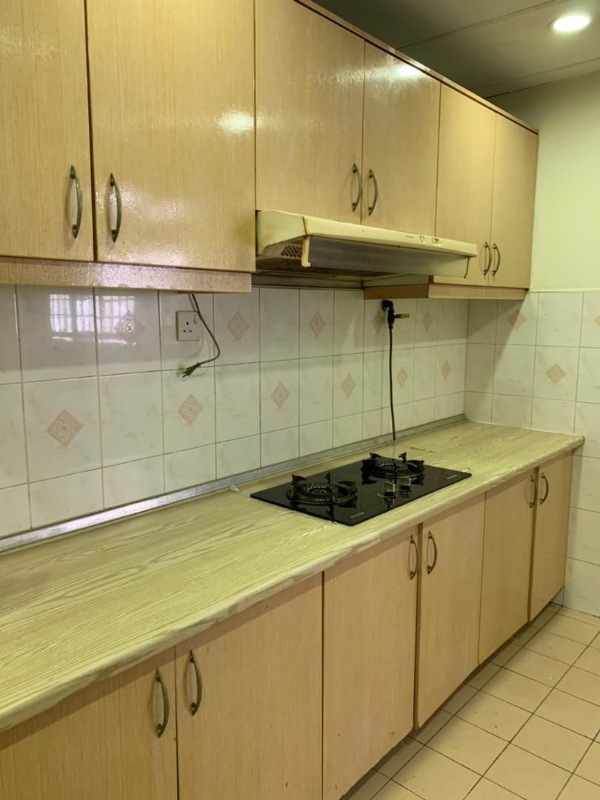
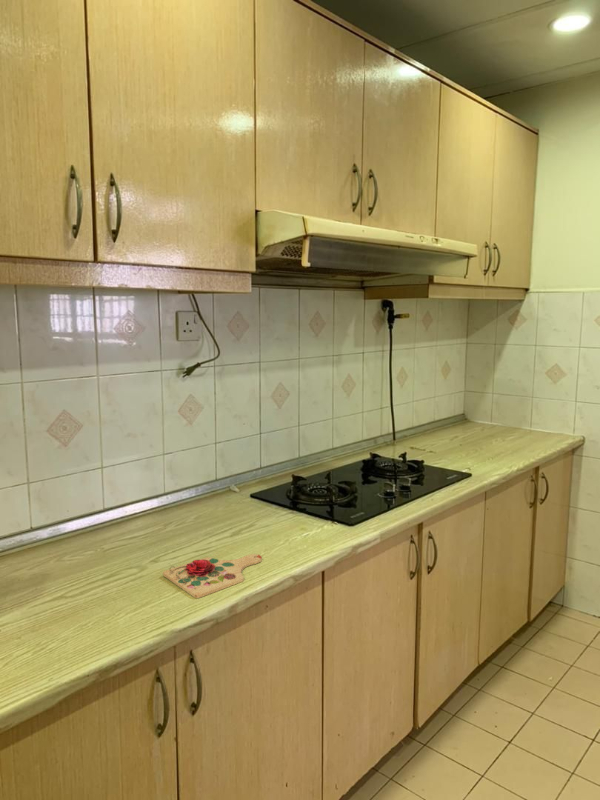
+ cutting board [162,553,263,599]
